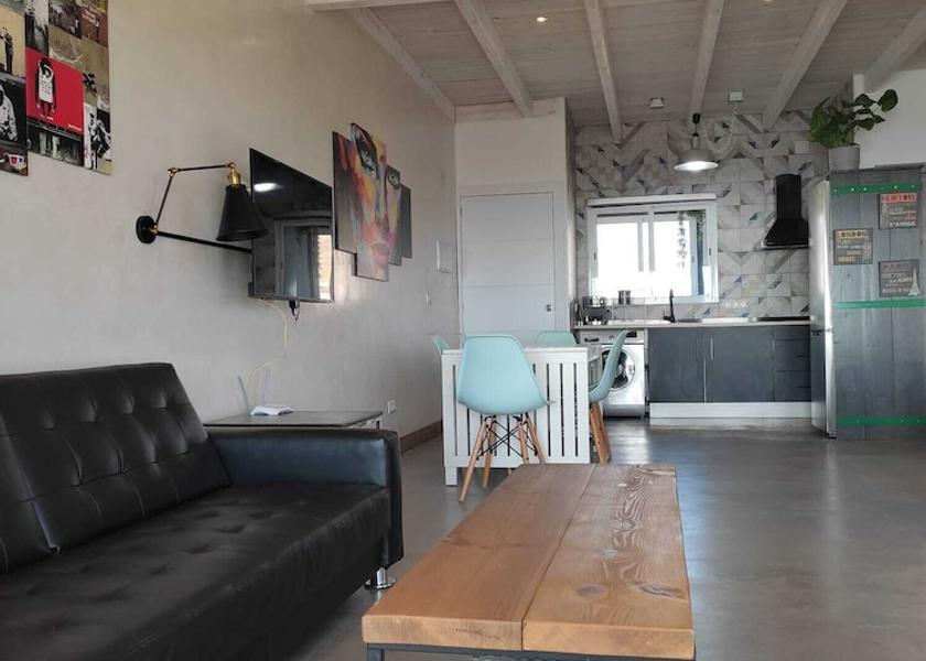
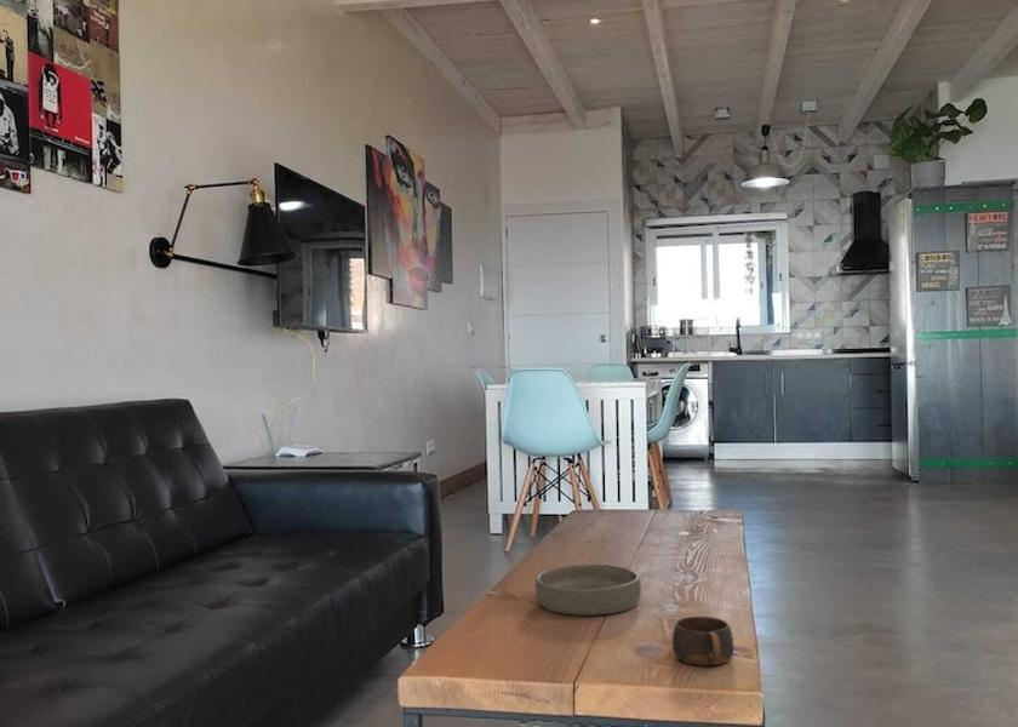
+ cup [671,616,734,666]
+ bowl [534,563,642,617]
